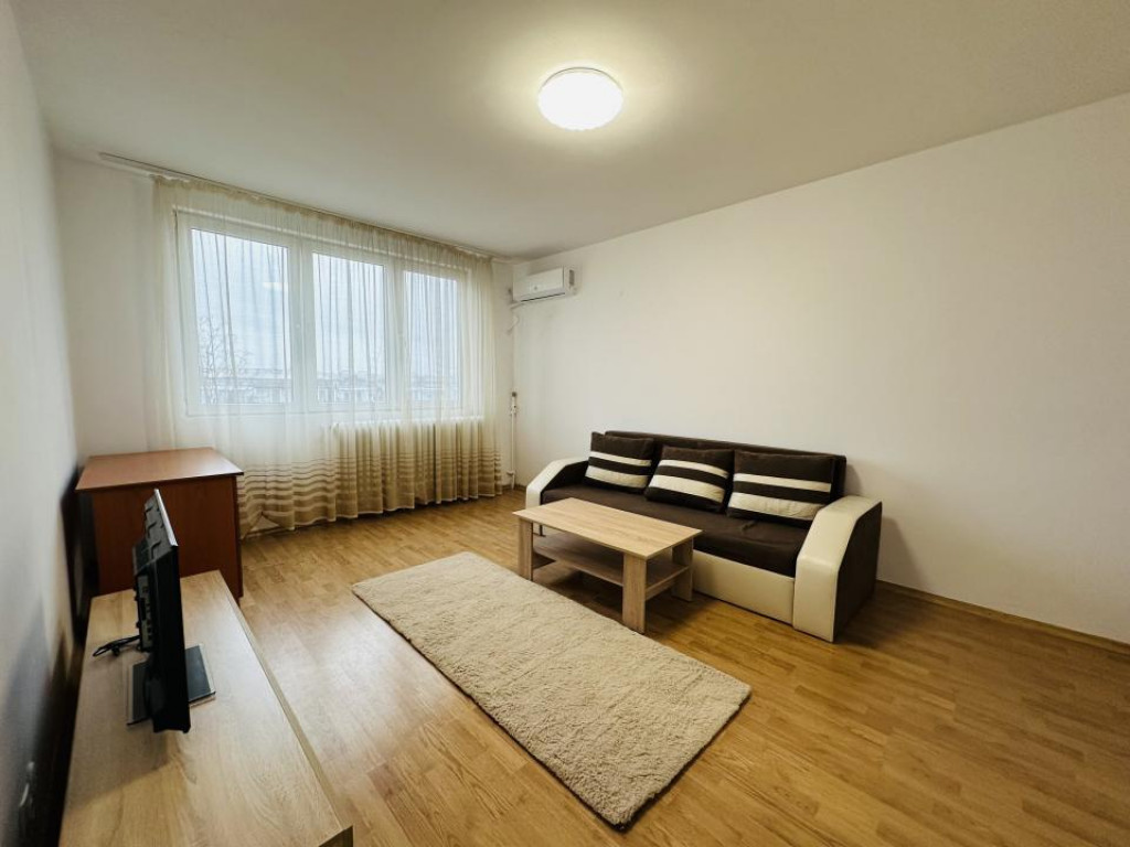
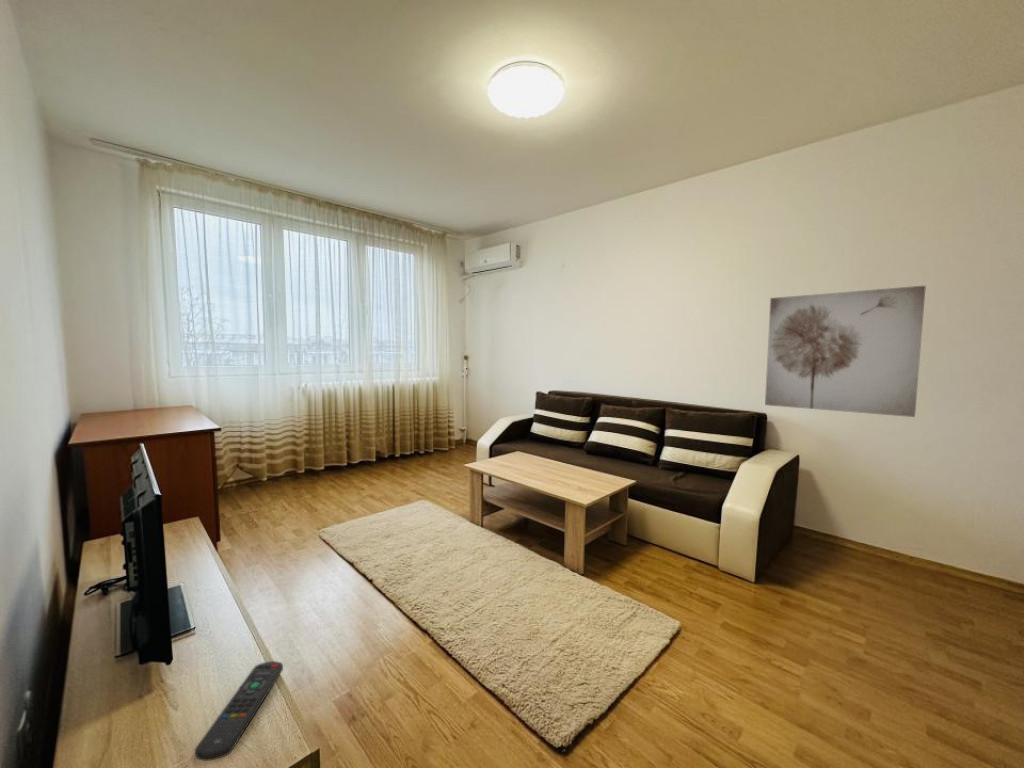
+ remote control [194,660,284,762]
+ wall art [764,285,927,418]
